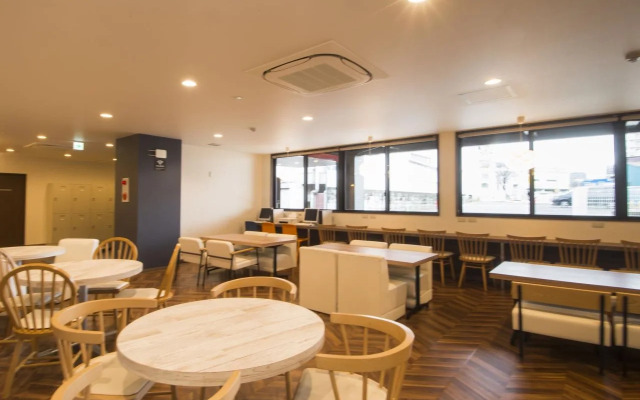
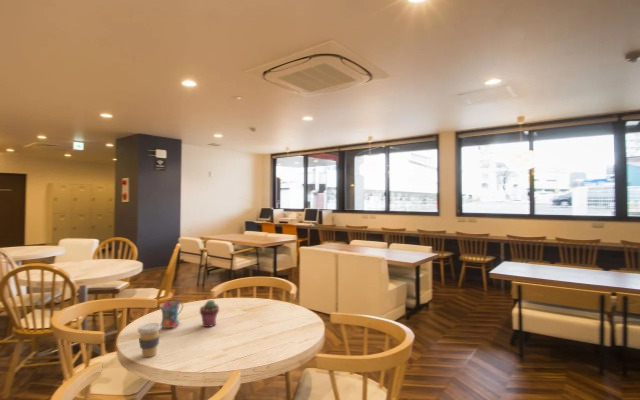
+ mug [158,300,184,329]
+ potted succulent [199,299,220,328]
+ coffee cup [137,322,162,358]
